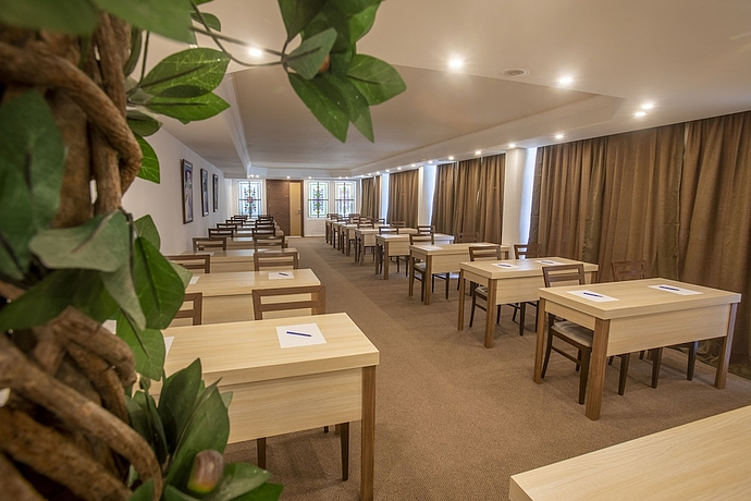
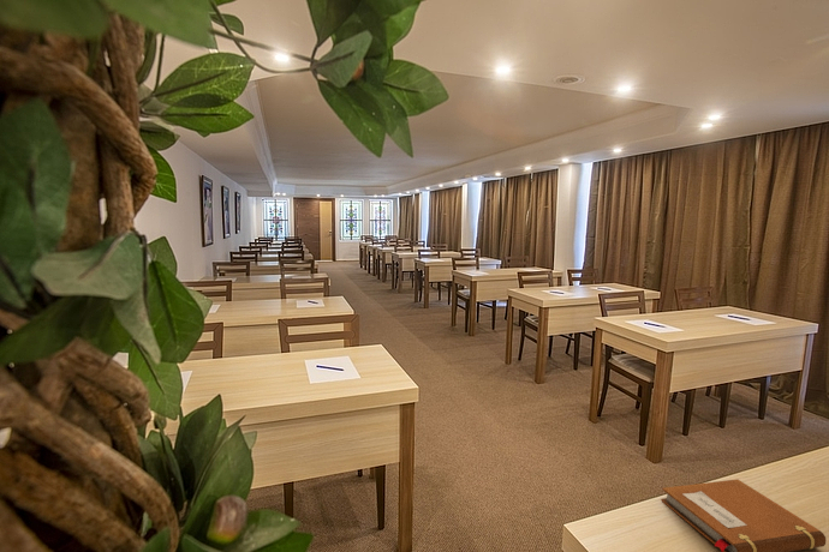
+ notebook [660,479,828,552]
